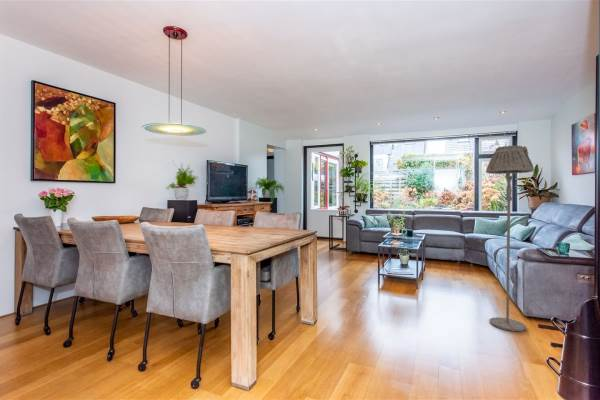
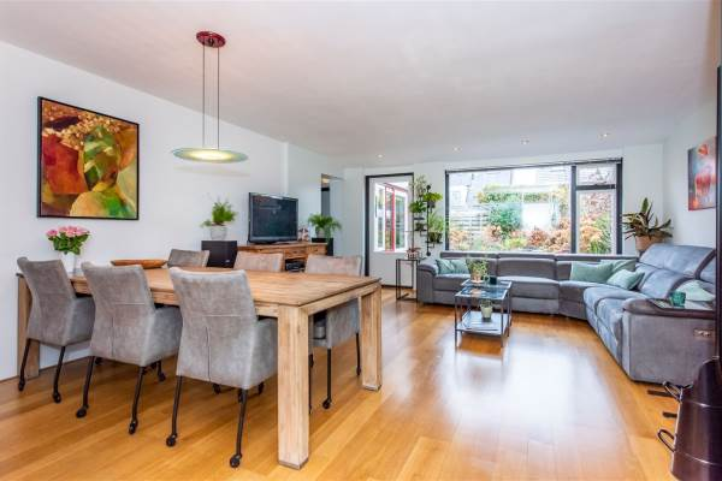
- floor lamp [485,145,535,332]
